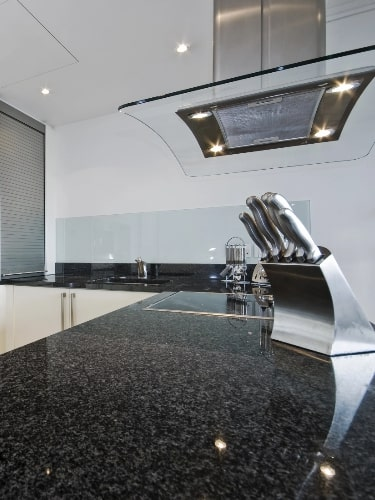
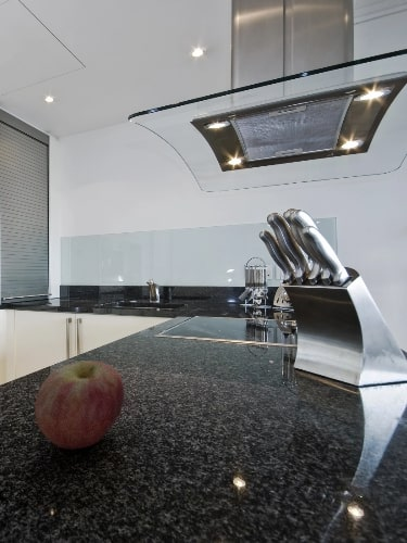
+ apple [34,359,126,451]
